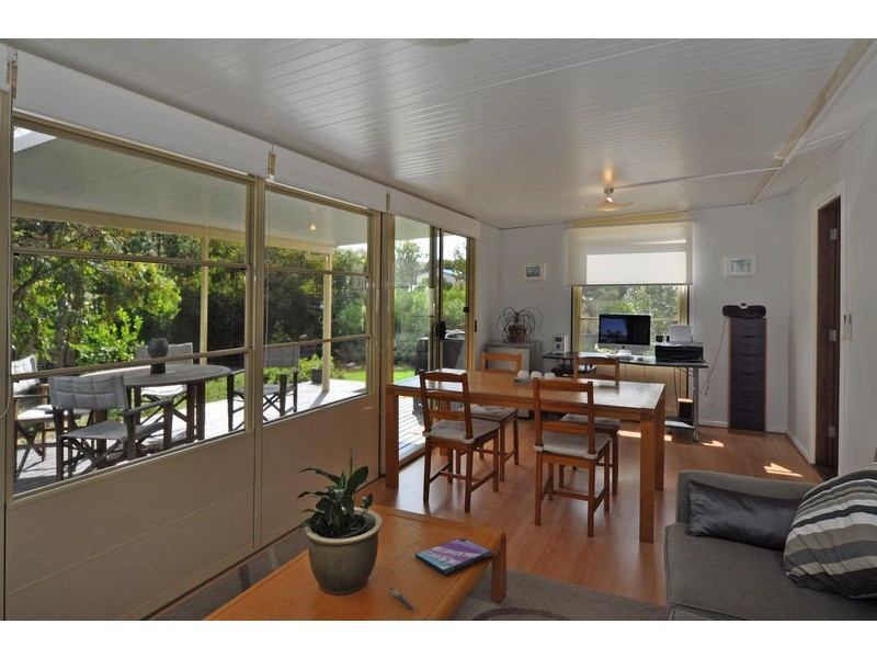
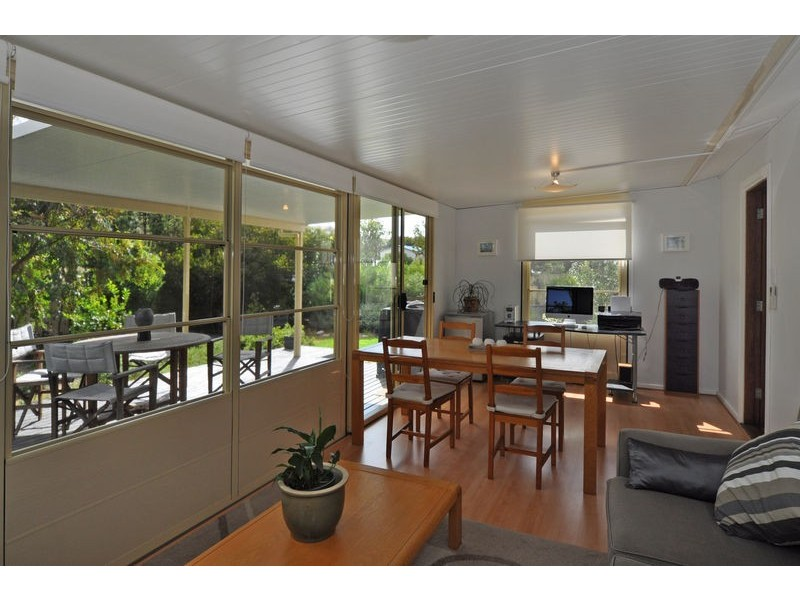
- pen [389,586,414,610]
- video game case [414,536,494,575]
